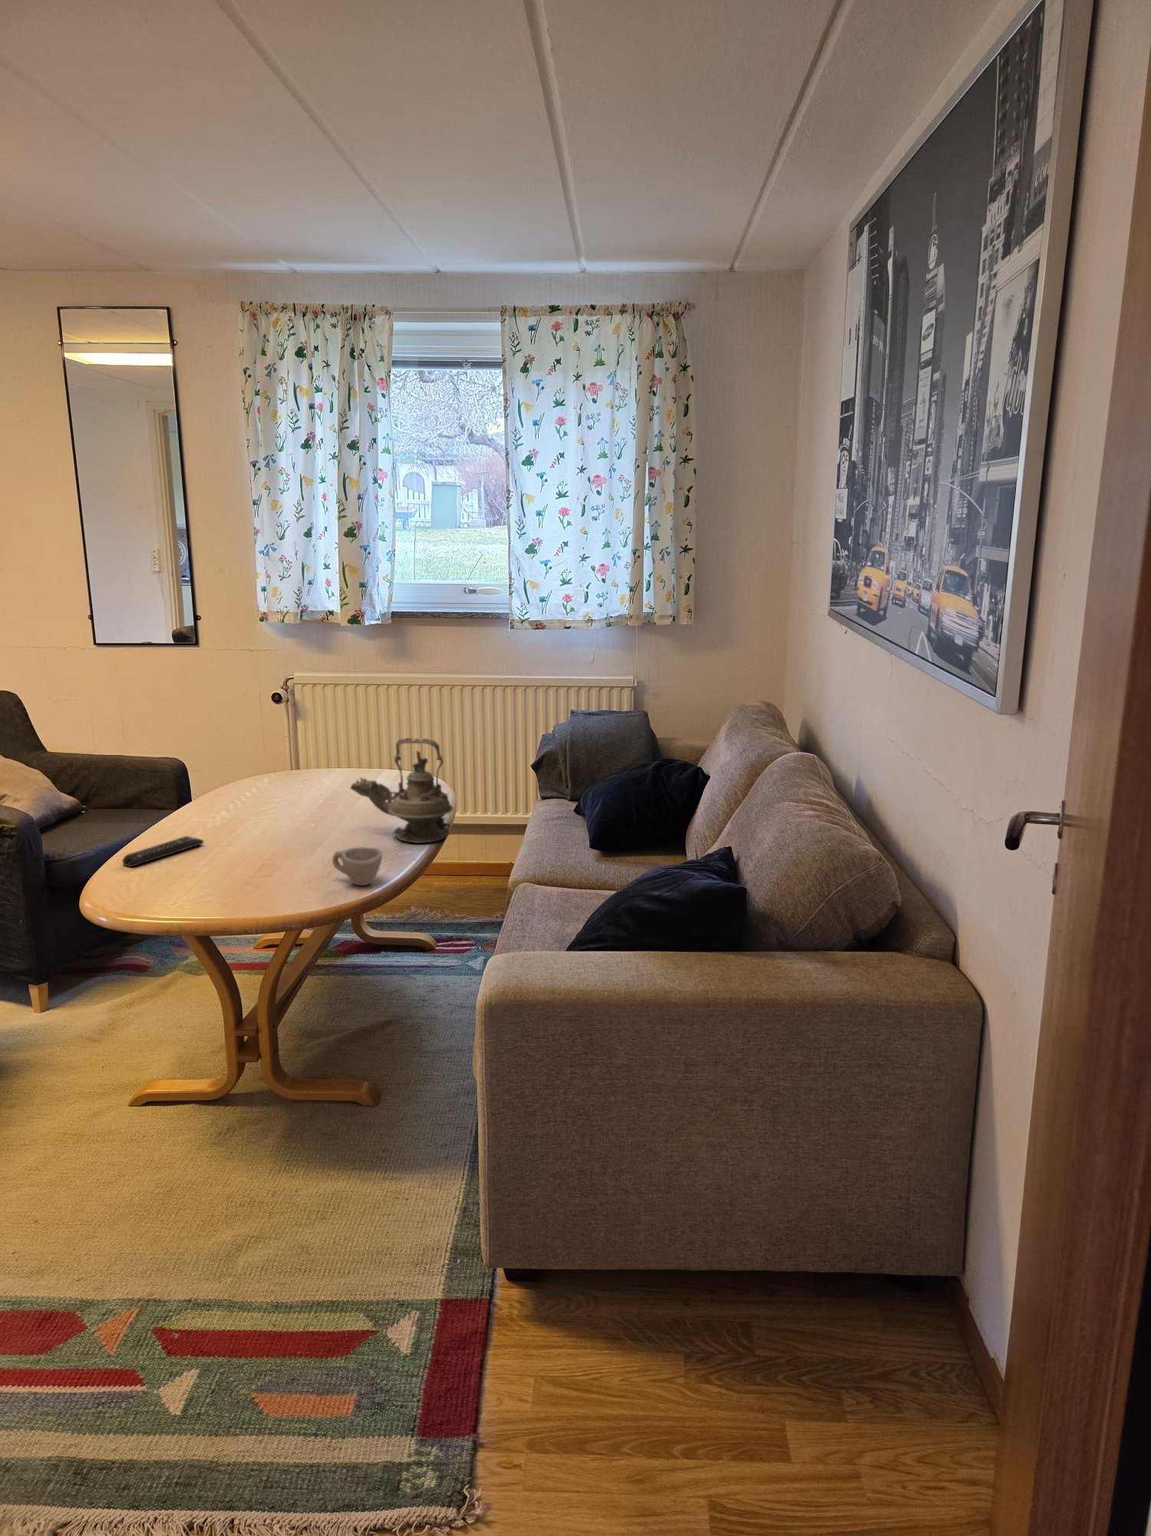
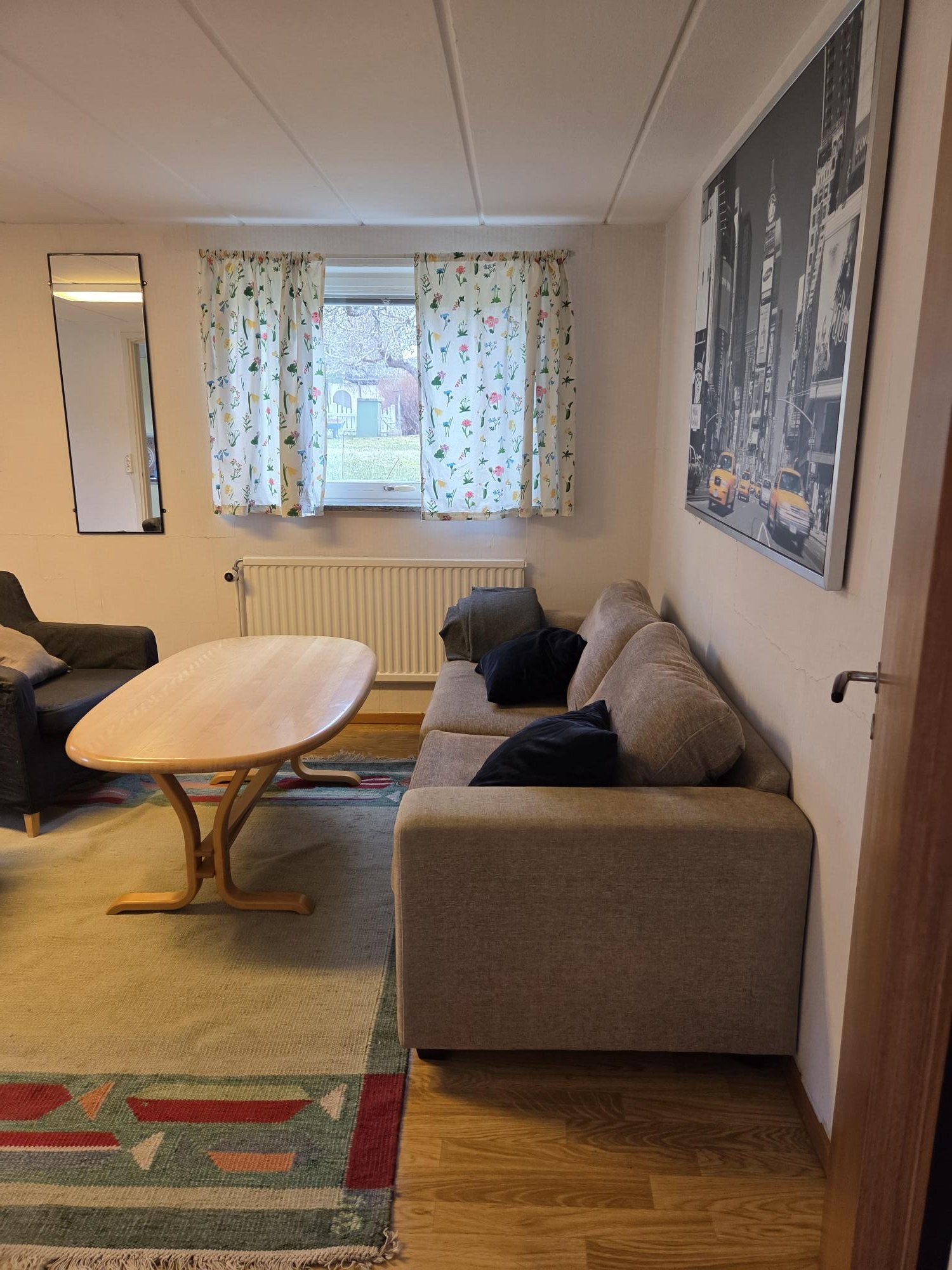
- teapot [349,738,455,844]
- remote control [121,836,204,868]
- cup [331,847,383,887]
